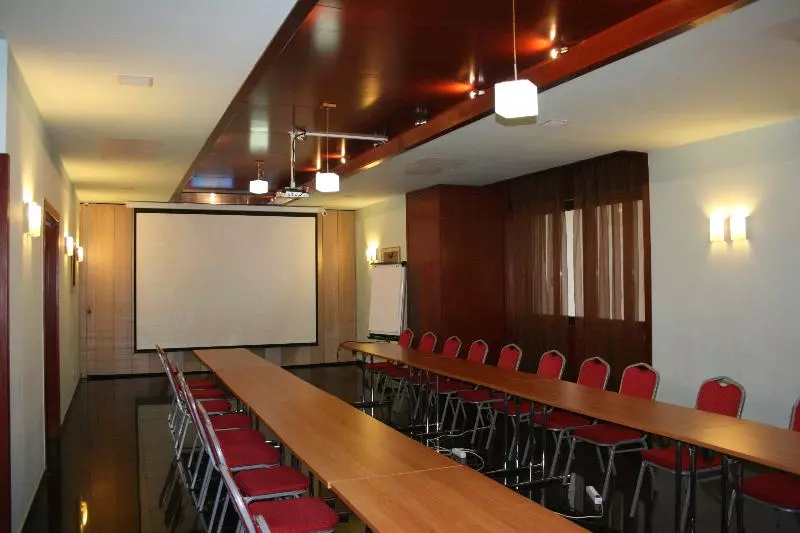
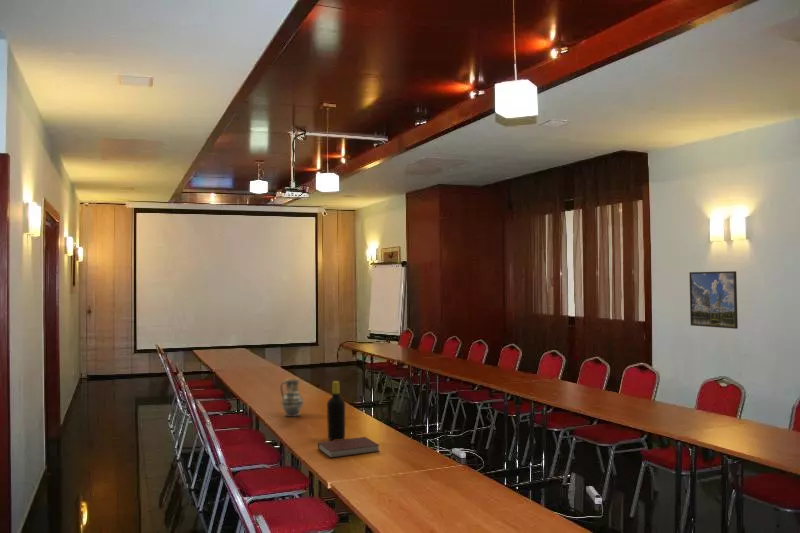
+ vase [279,377,304,418]
+ notebook [317,436,380,459]
+ bottle [326,380,346,441]
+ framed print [688,270,739,330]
